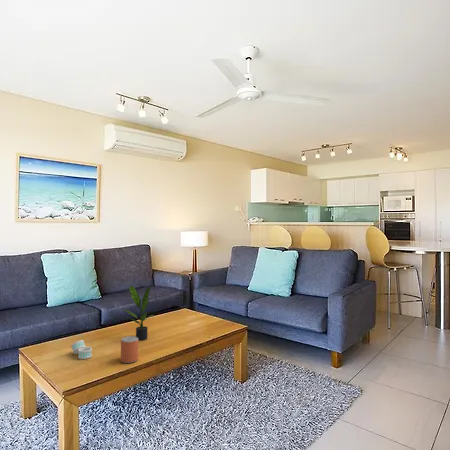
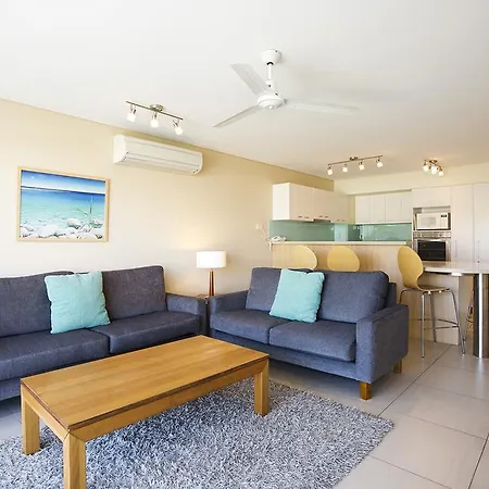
- potted plant [122,285,155,341]
- beverage can [120,335,139,364]
- napkin ring [70,339,93,360]
